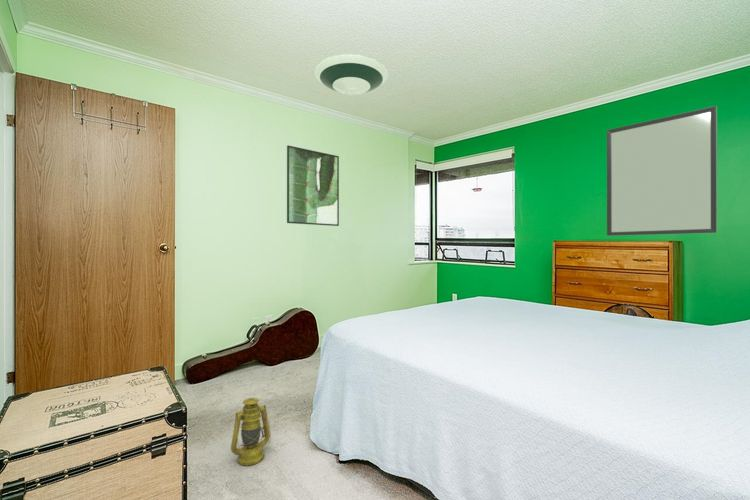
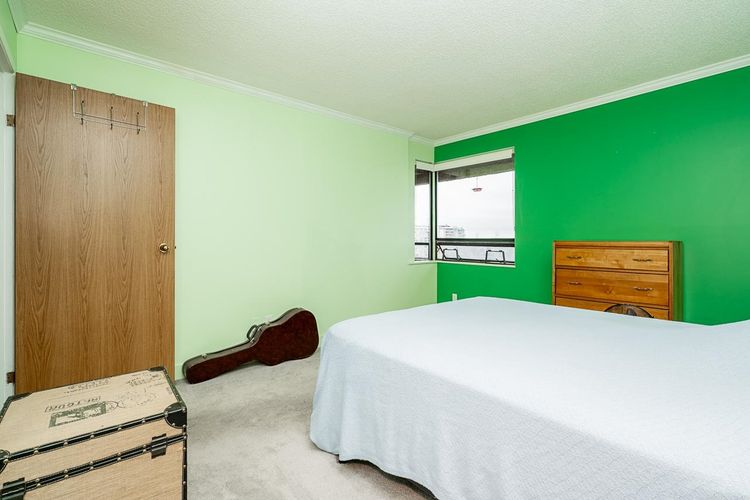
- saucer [313,53,389,96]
- home mirror [606,105,718,237]
- lantern [230,397,272,467]
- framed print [286,144,340,227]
